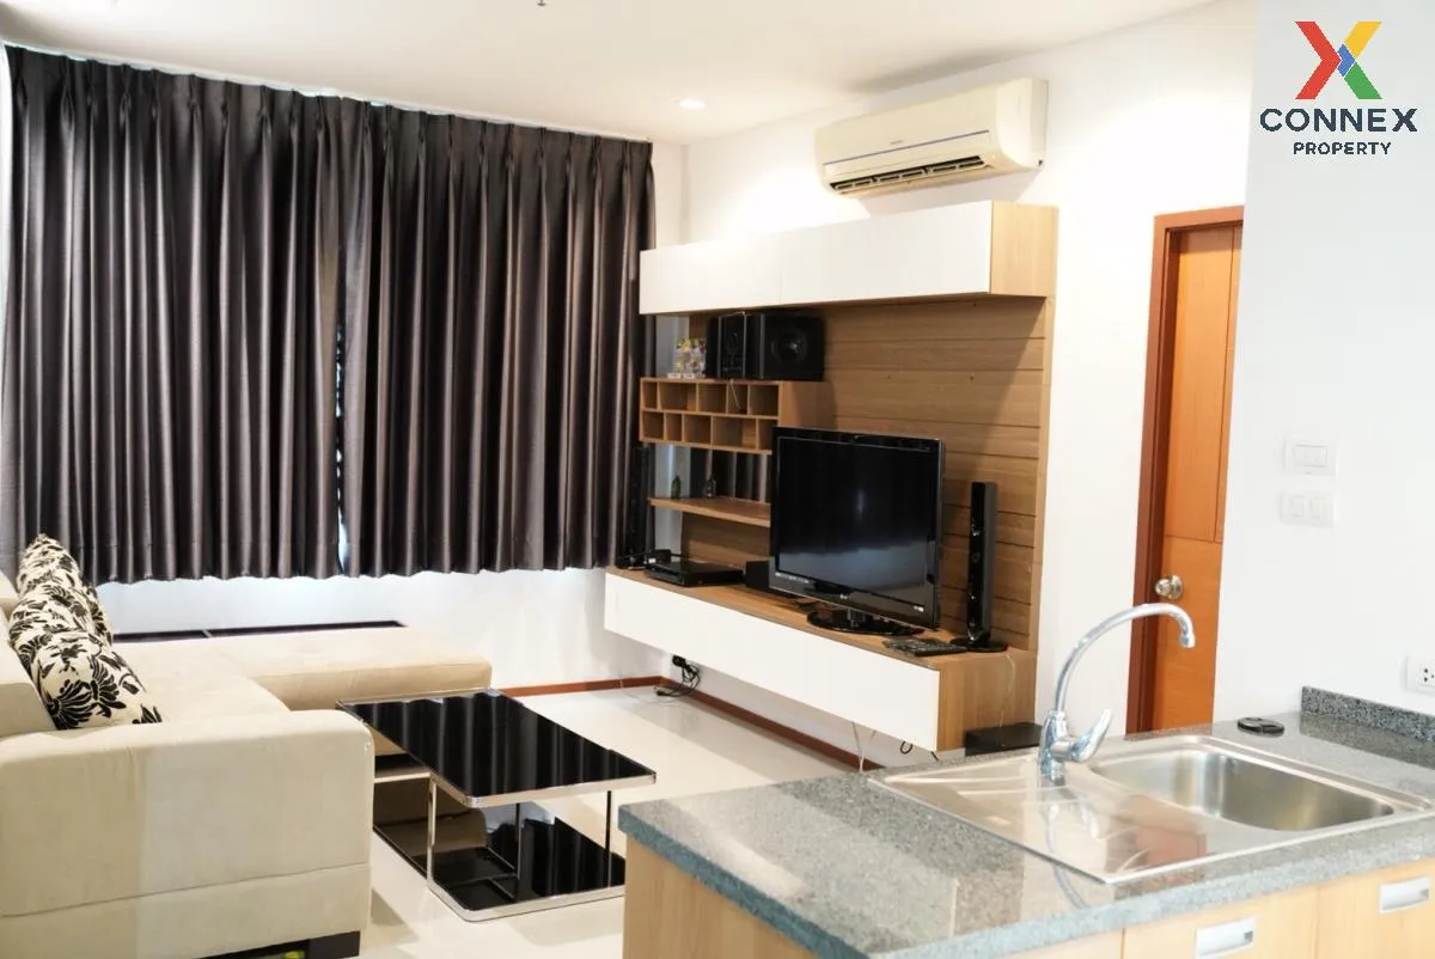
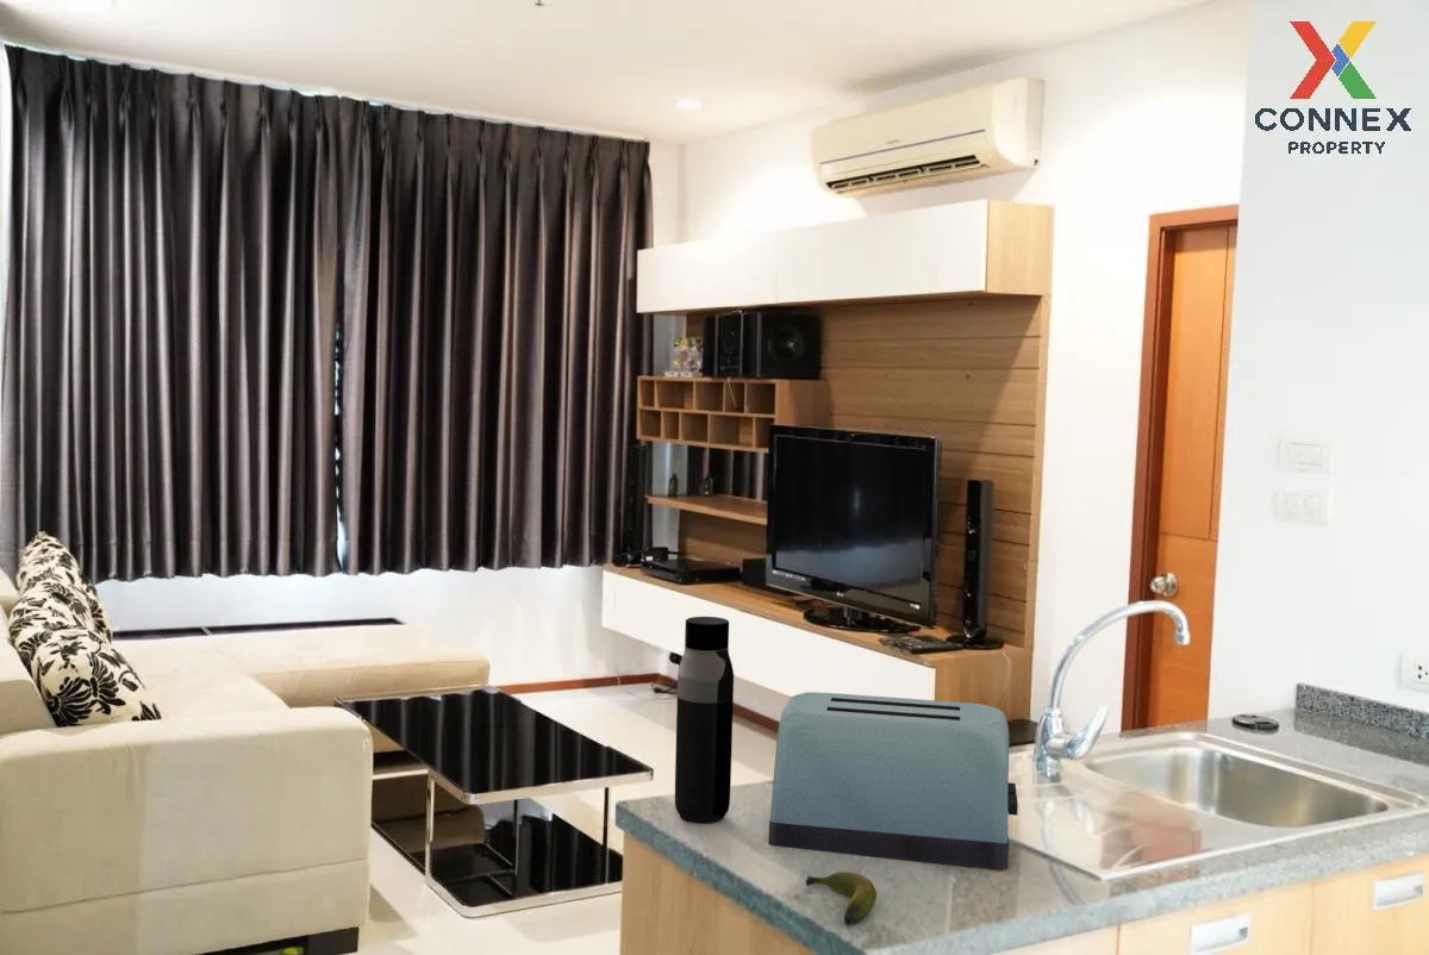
+ water bottle [674,616,735,824]
+ banana [805,870,878,925]
+ toaster [767,691,1019,870]
